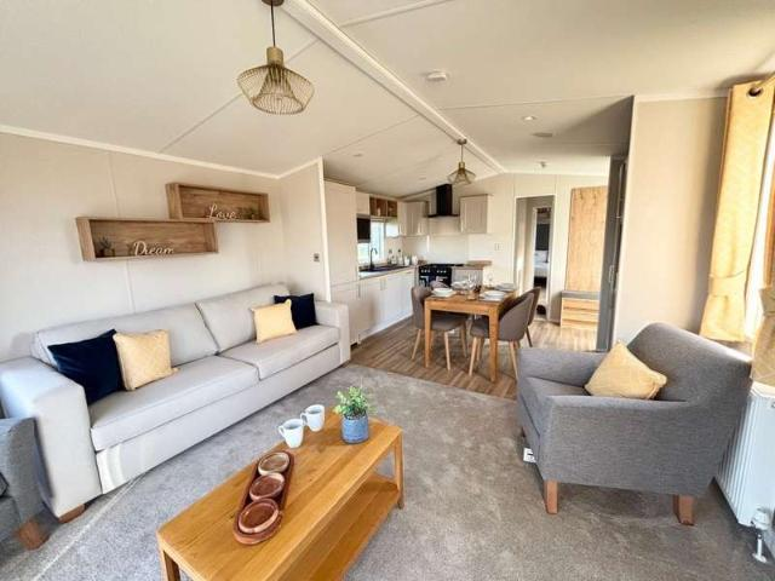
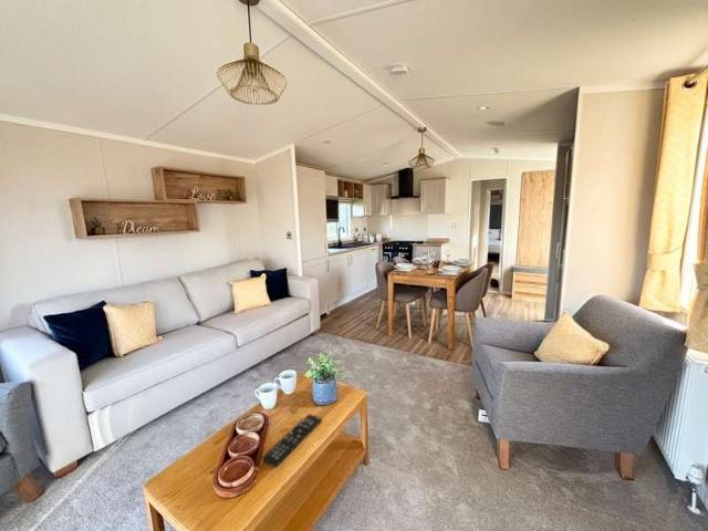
+ remote control [261,413,323,468]
